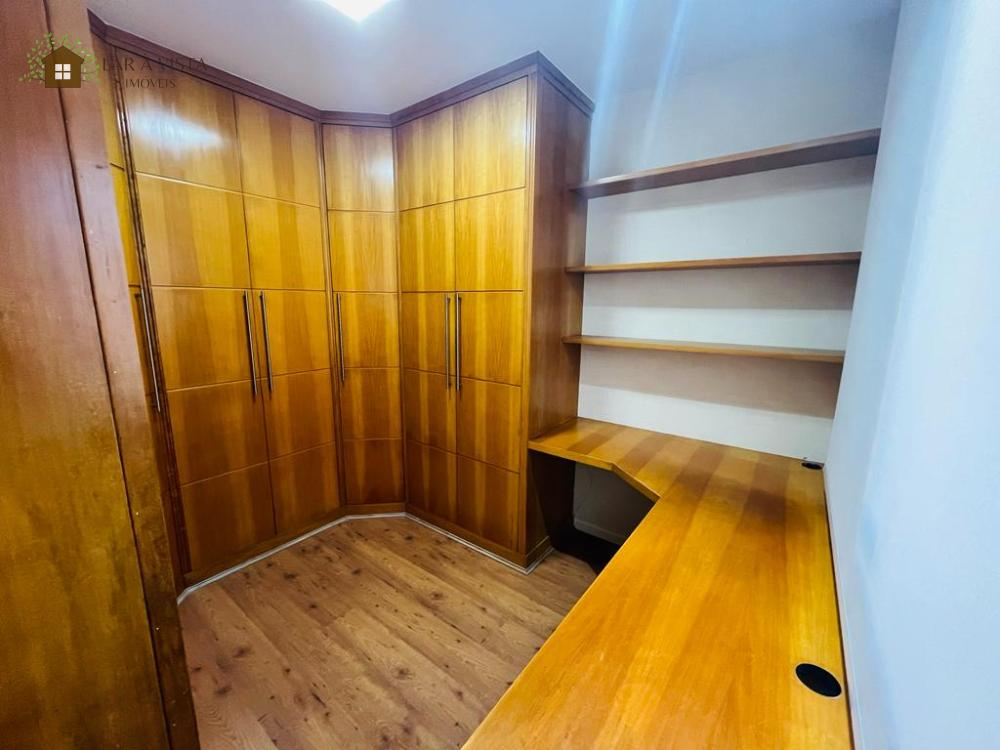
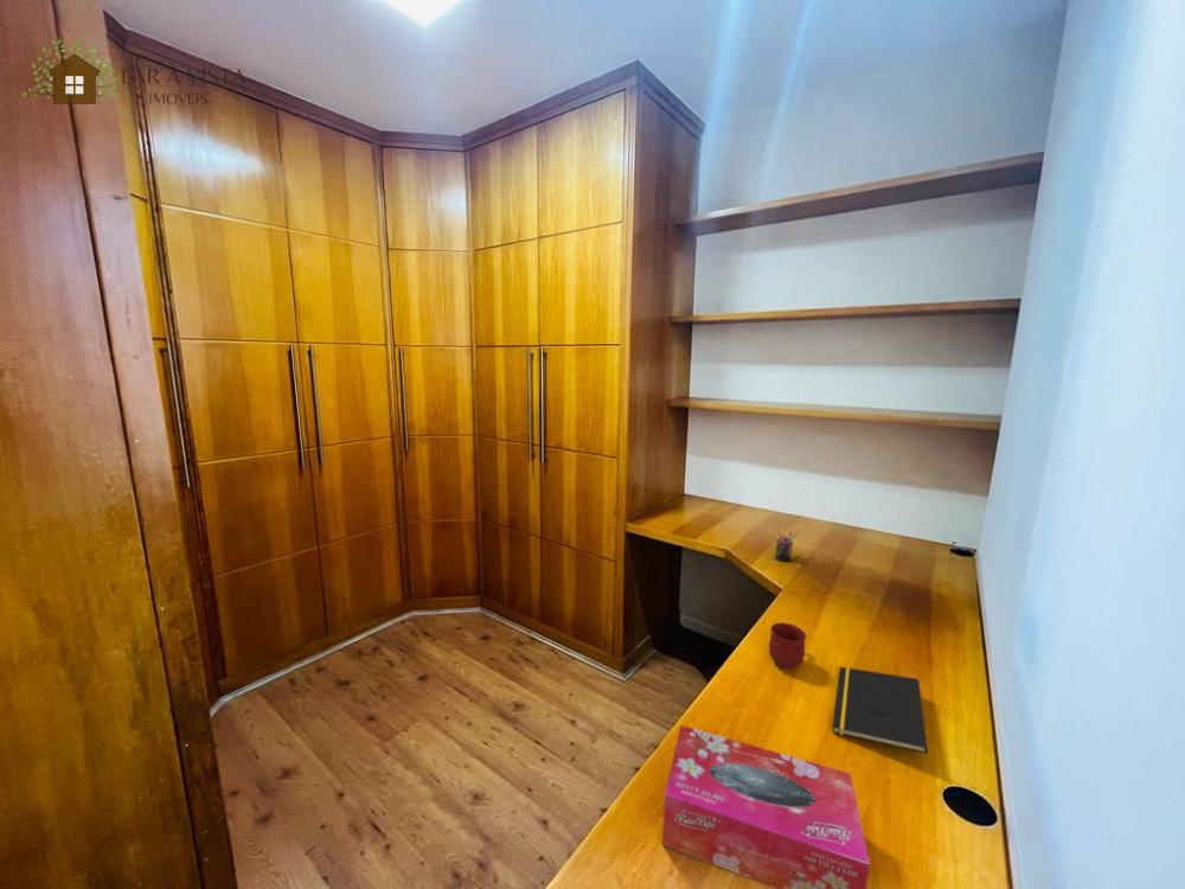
+ notepad [832,665,929,755]
+ pen holder [774,527,798,563]
+ tissue box [661,724,871,889]
+ mug [768,621,808,671]
